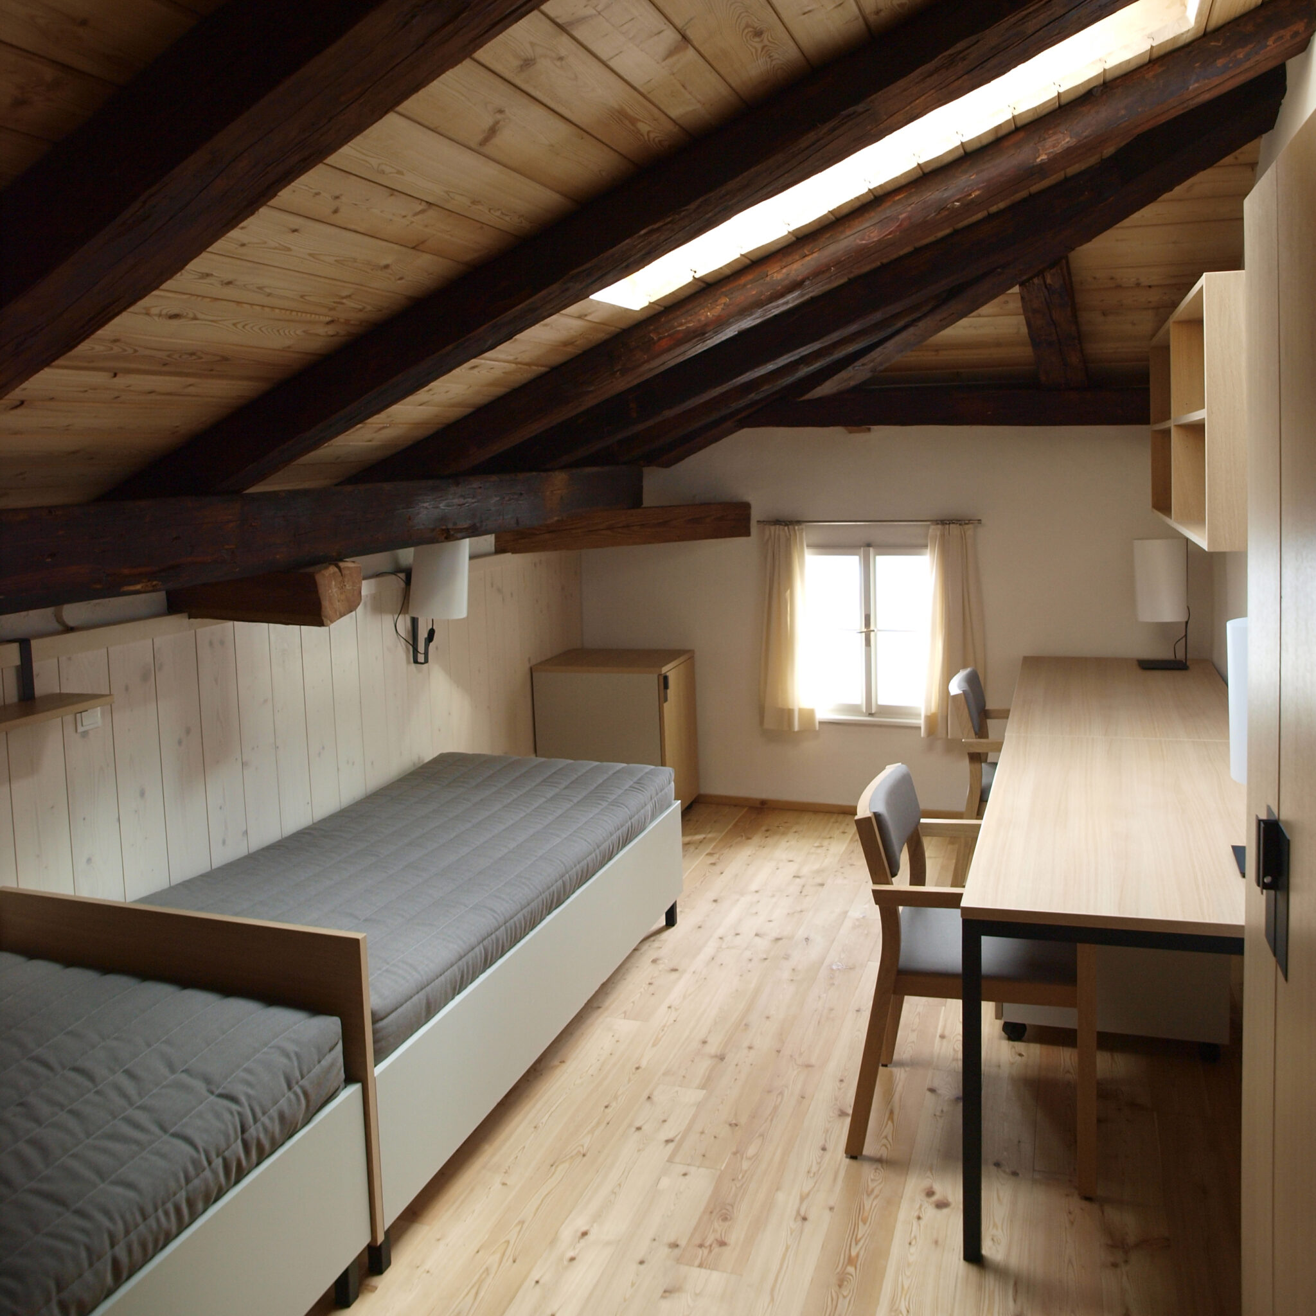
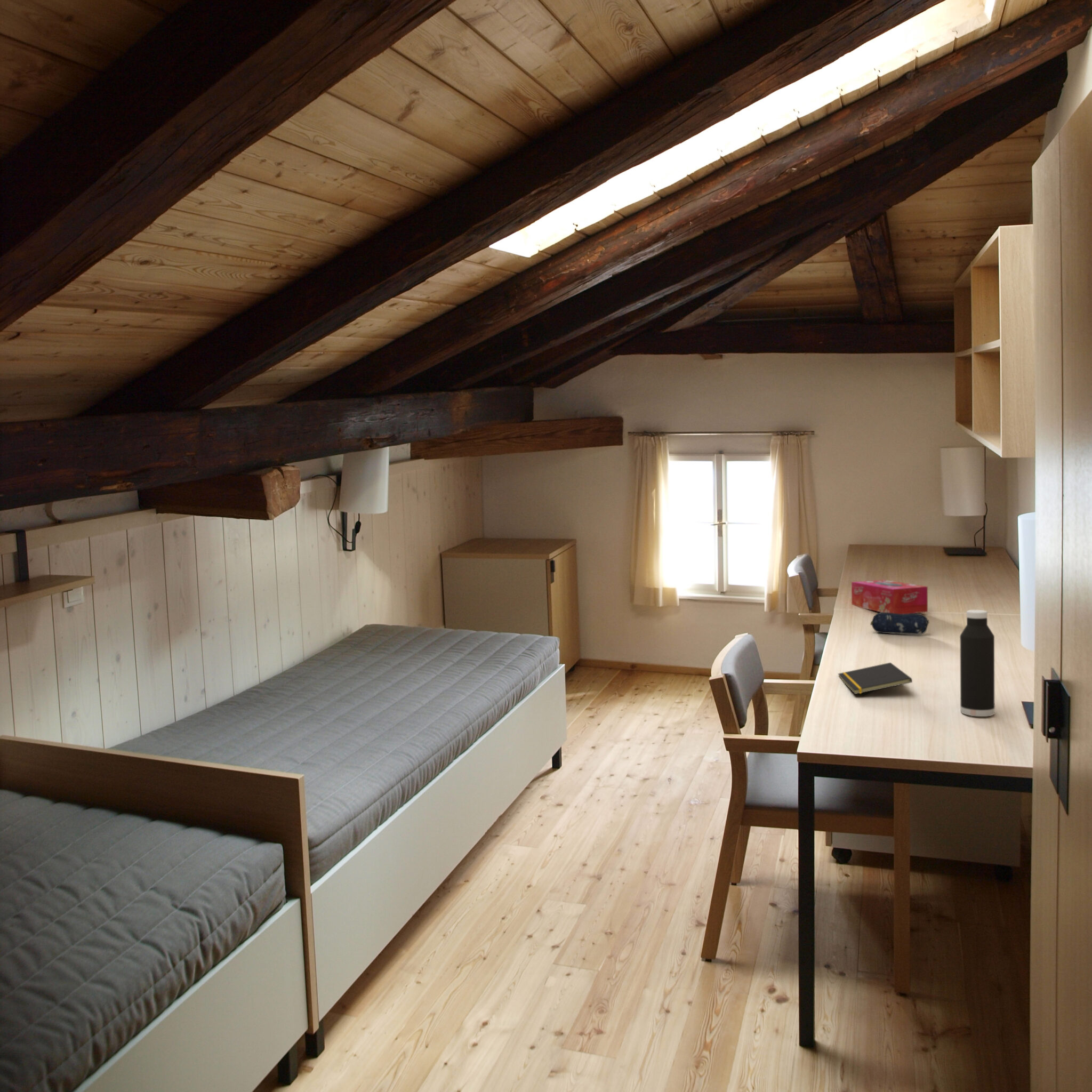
+ water bottle [959,609,995,717]
+ pencil case [870,612,930,635]
+ tissue box [851,579,928,614]
+ notepad [837,662,913,695]
